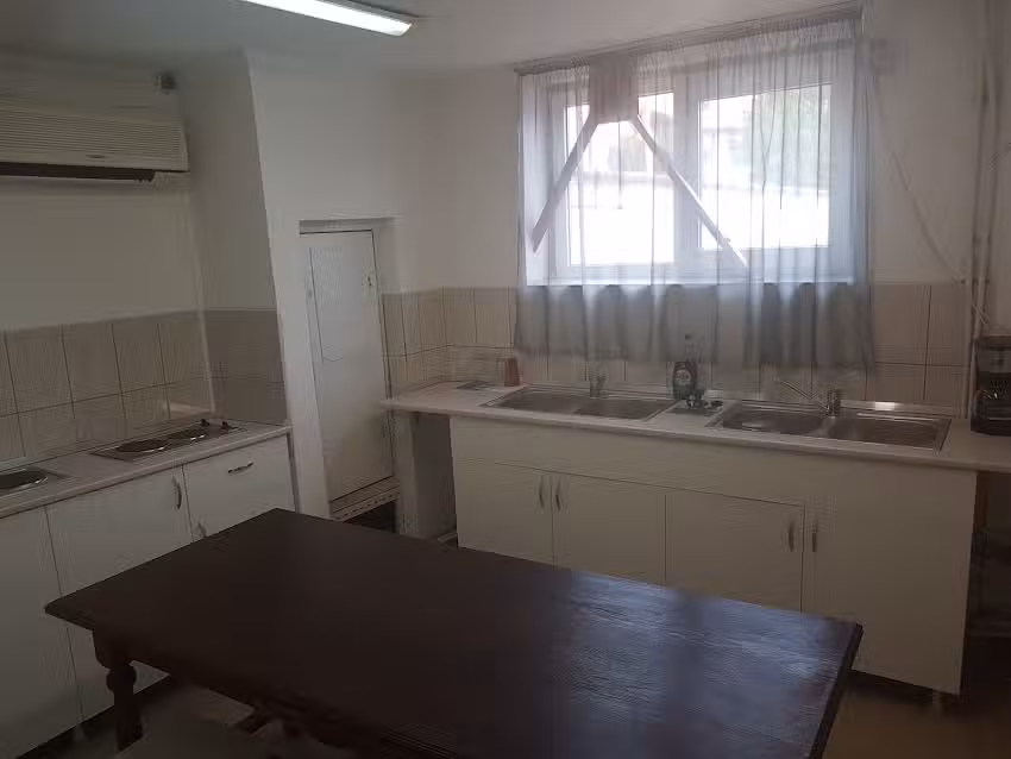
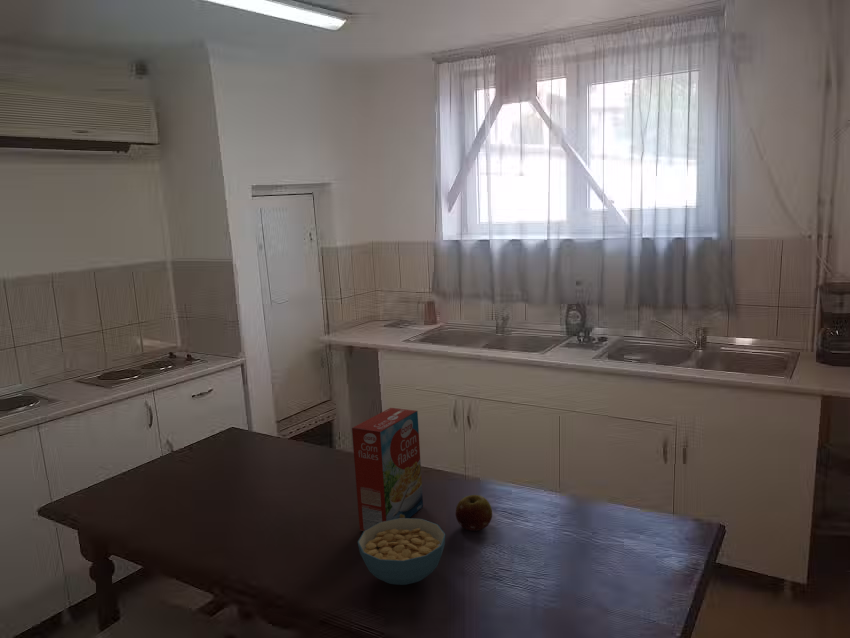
+ cereal bowl [357,517,446,586]
+ fruit [455,494,493,532]
+ cereal box [351,407,424,532]
